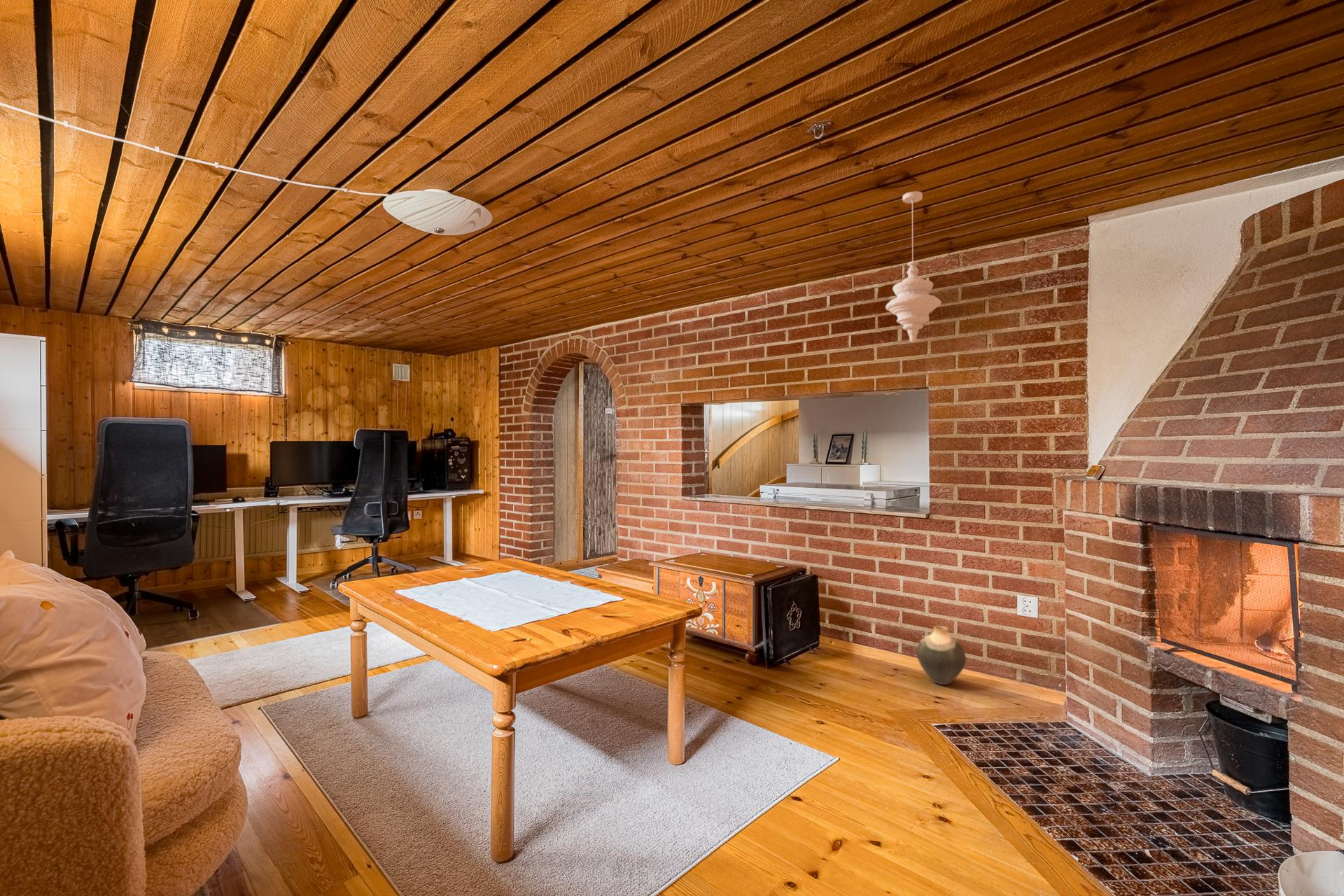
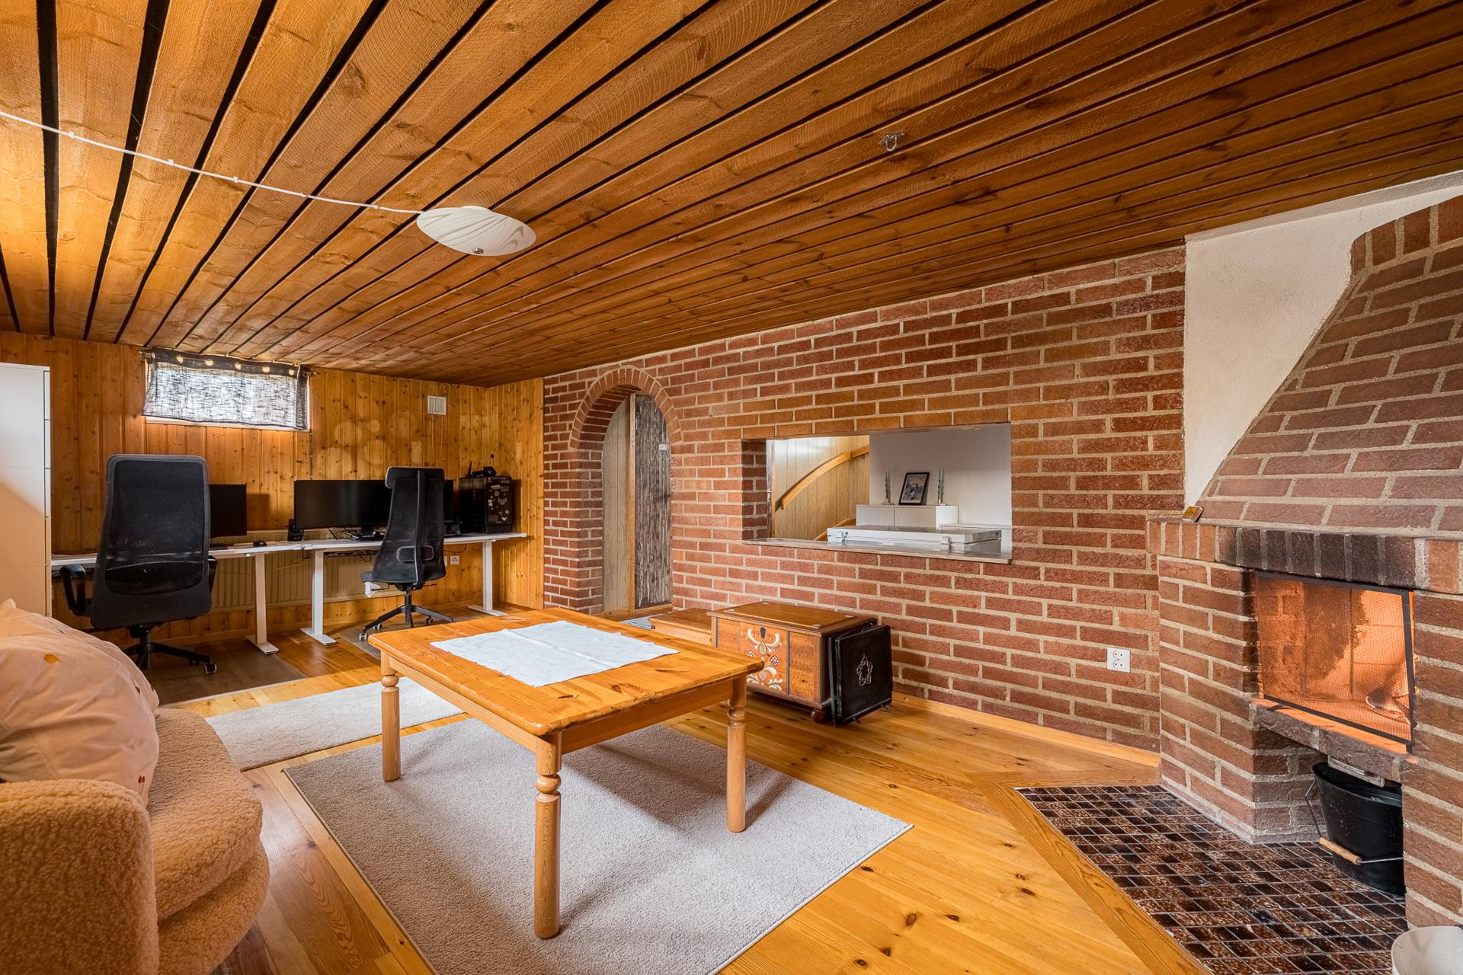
- pendant light [885,190,942,343]
- vase [916,625,967,685]
